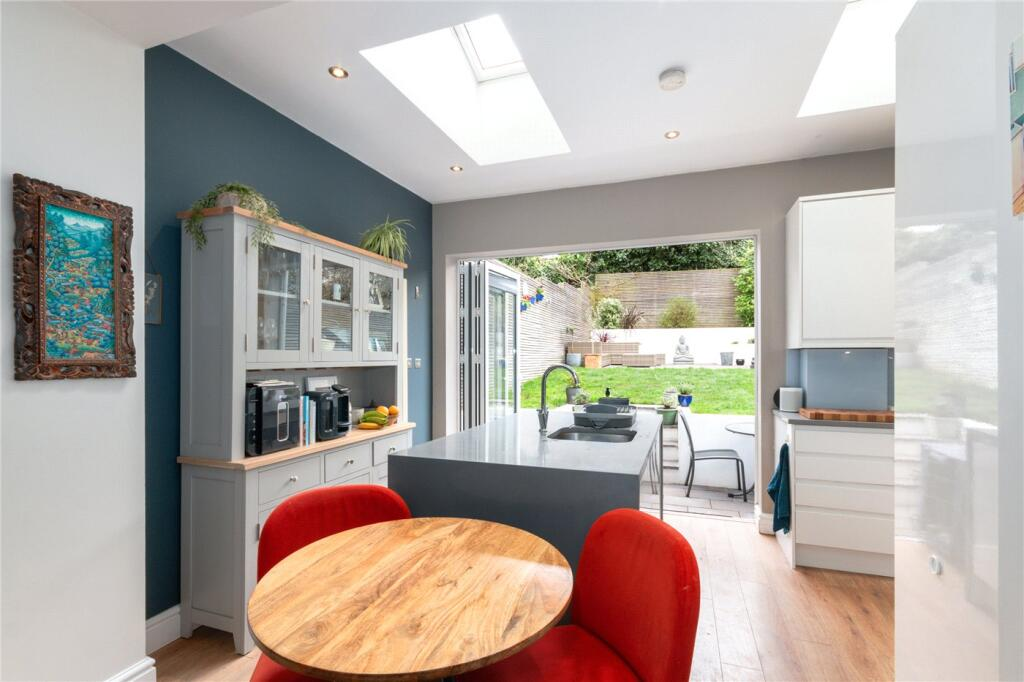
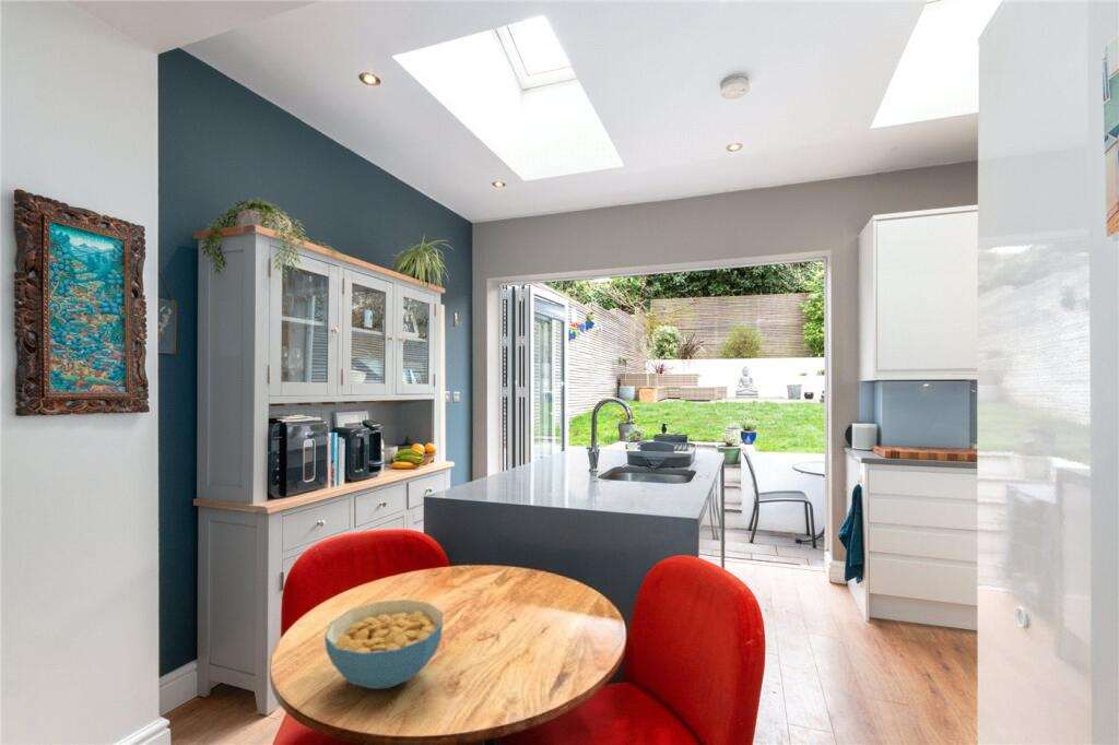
+ cereal bowl [323,599,444,690]
